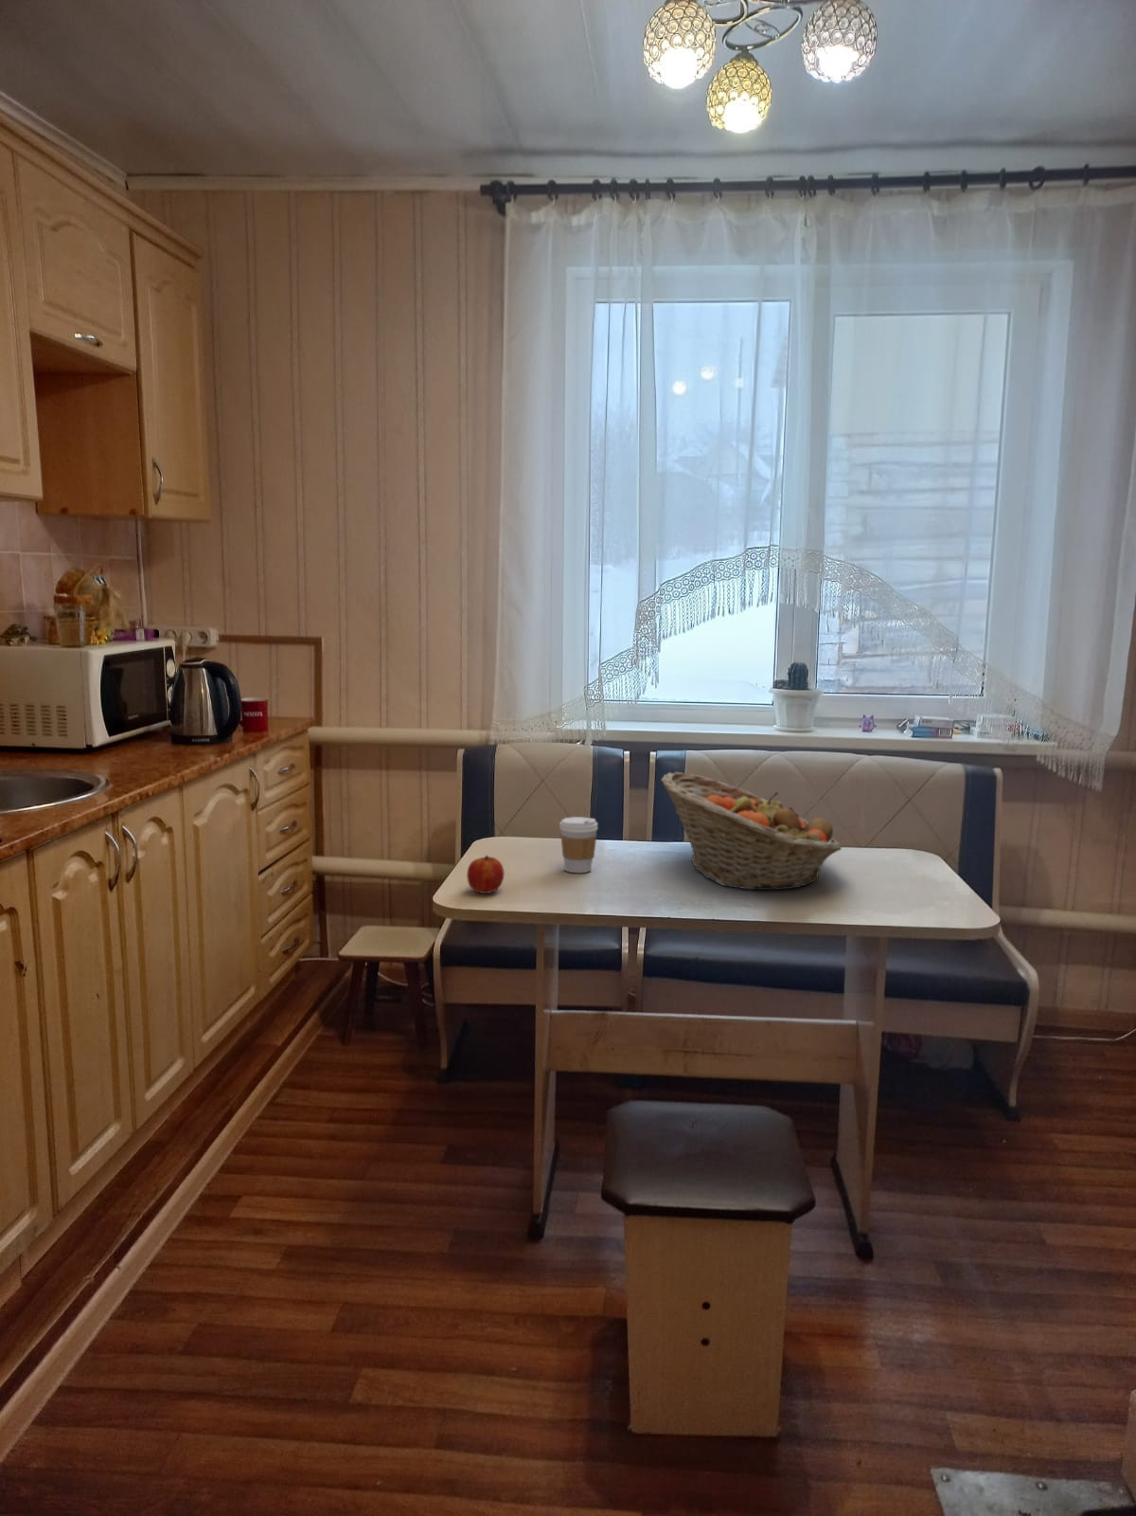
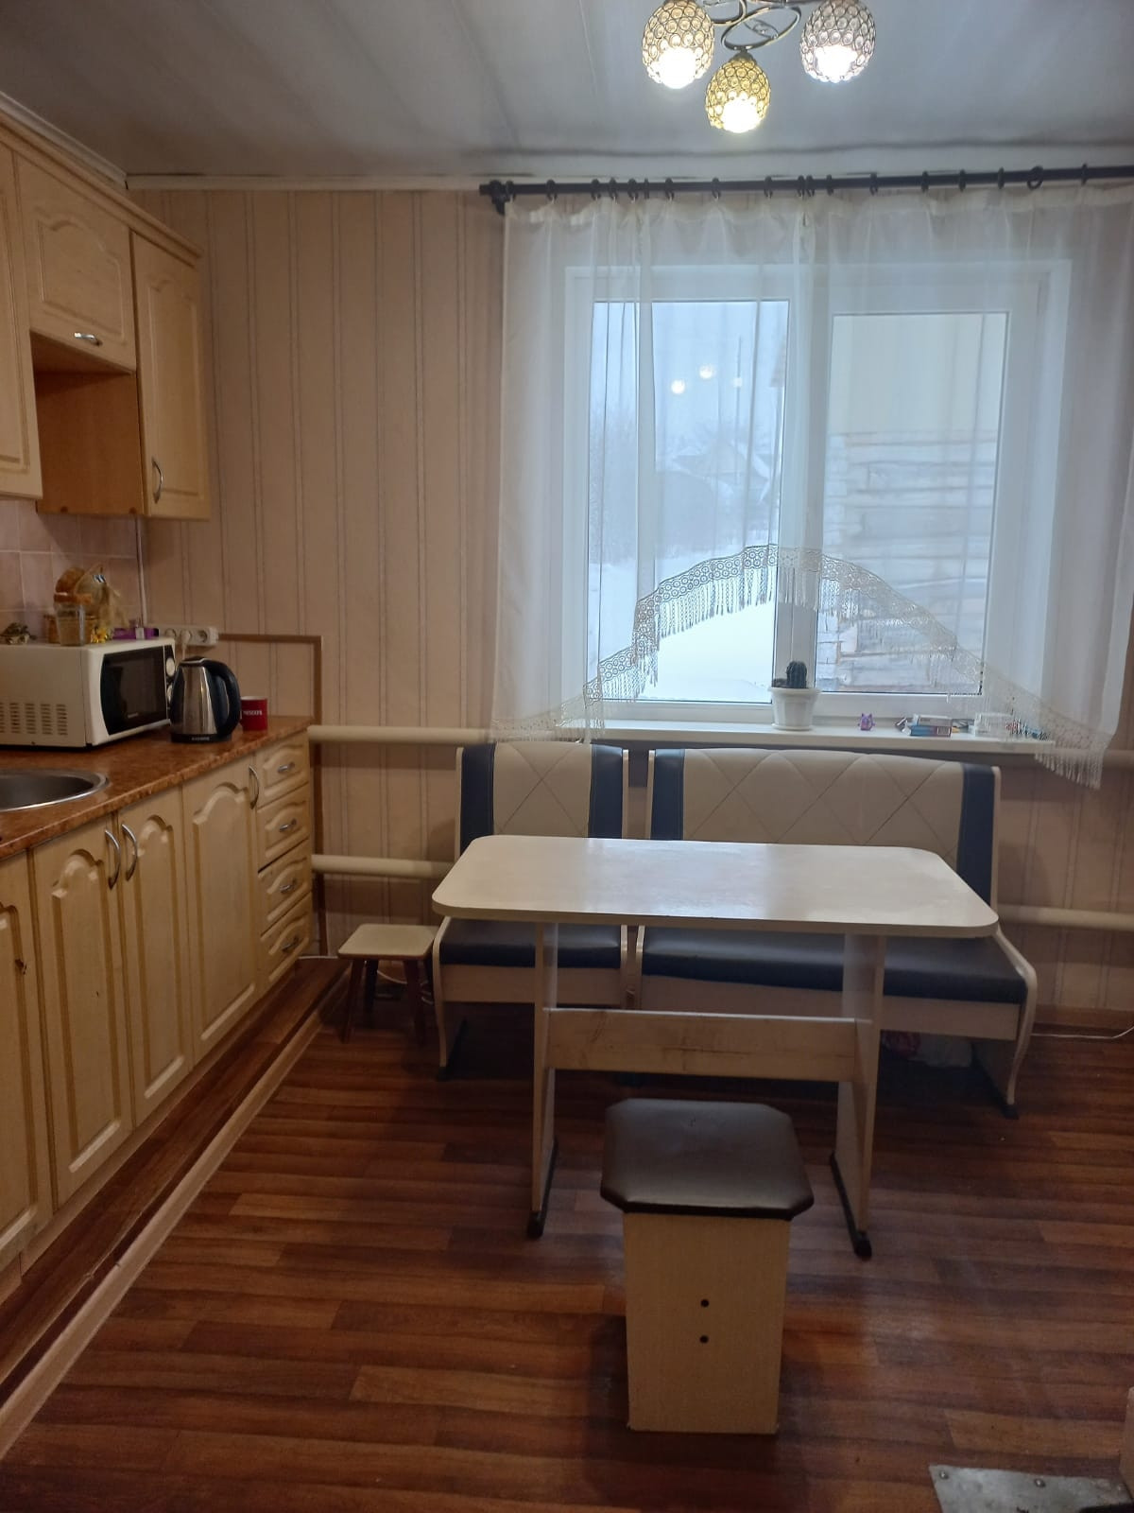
- coffee cup [558,815,599,874]
- fruit basket [660,771,842,891]
- fruit [465,855,506,894]
